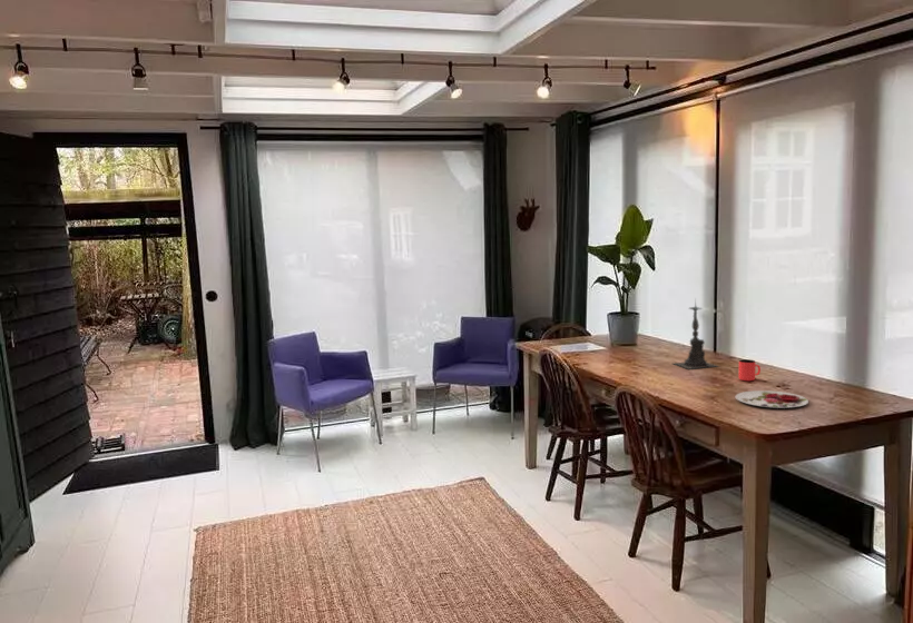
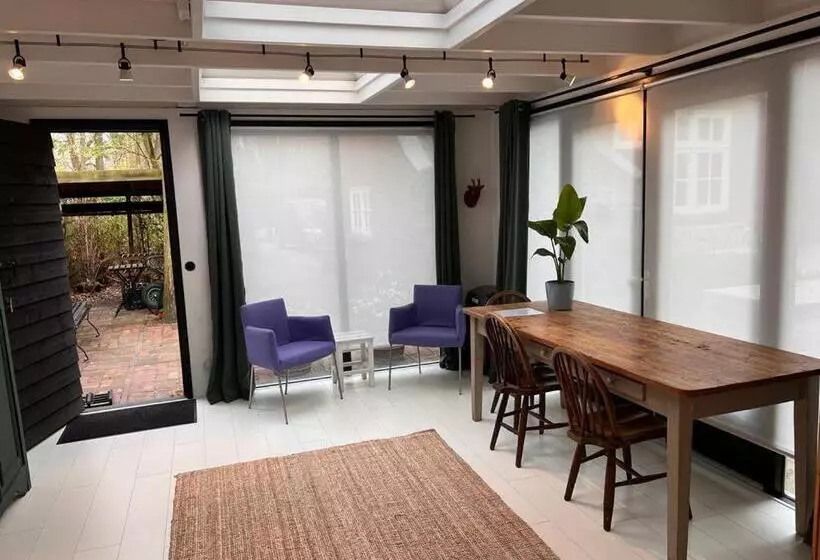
- plate [735,389,809,409]
- cup [738,358,762,382]
- candle holder [671,297,721,370]
